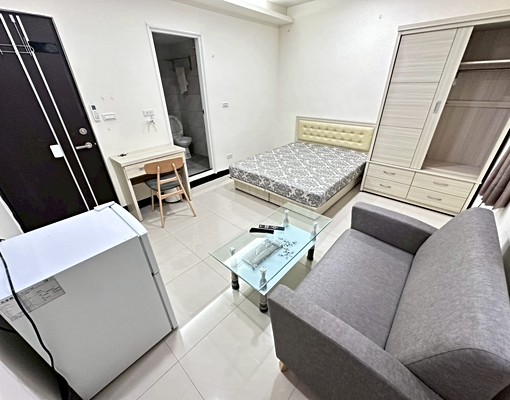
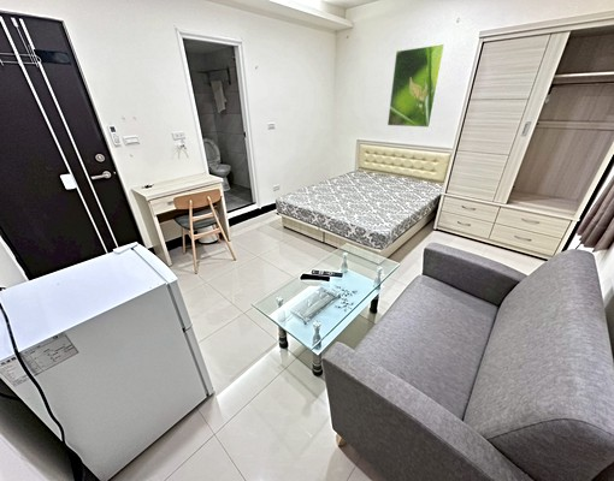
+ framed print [386,43,447,129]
